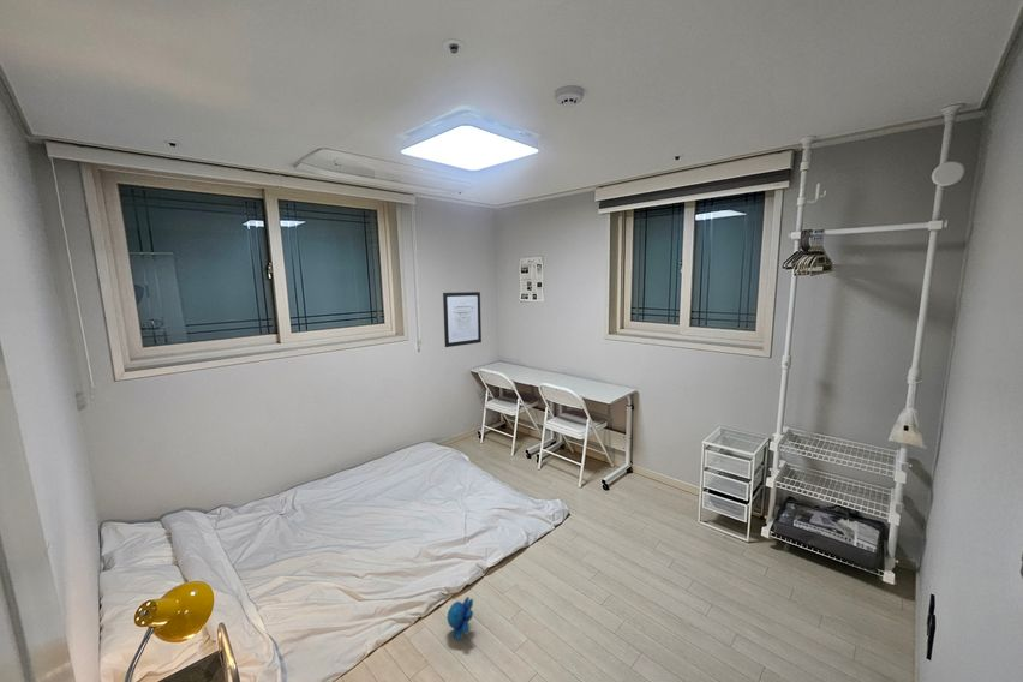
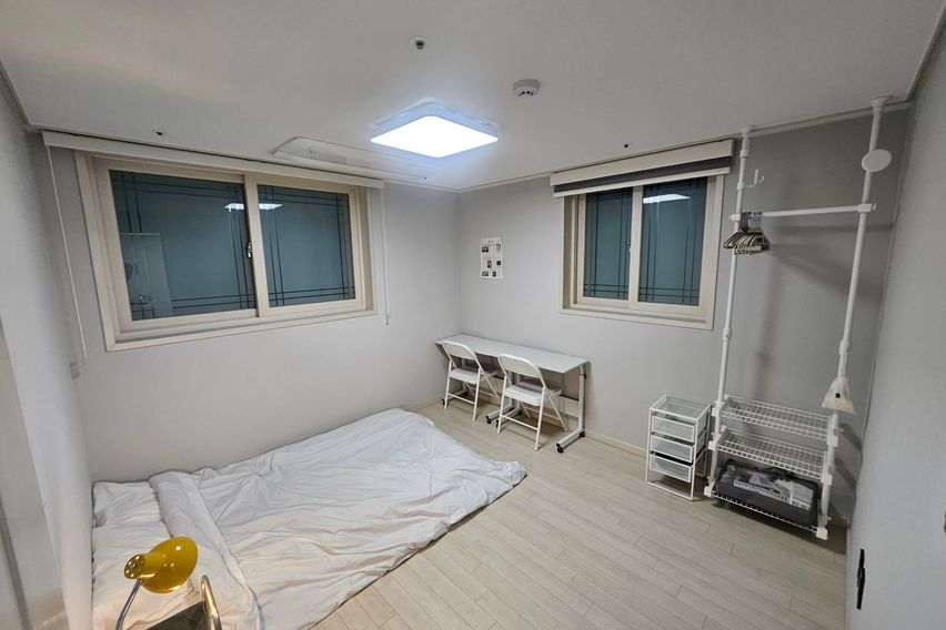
- plush toy [447,596,474,641]
- wall art [442,291,483,348]
